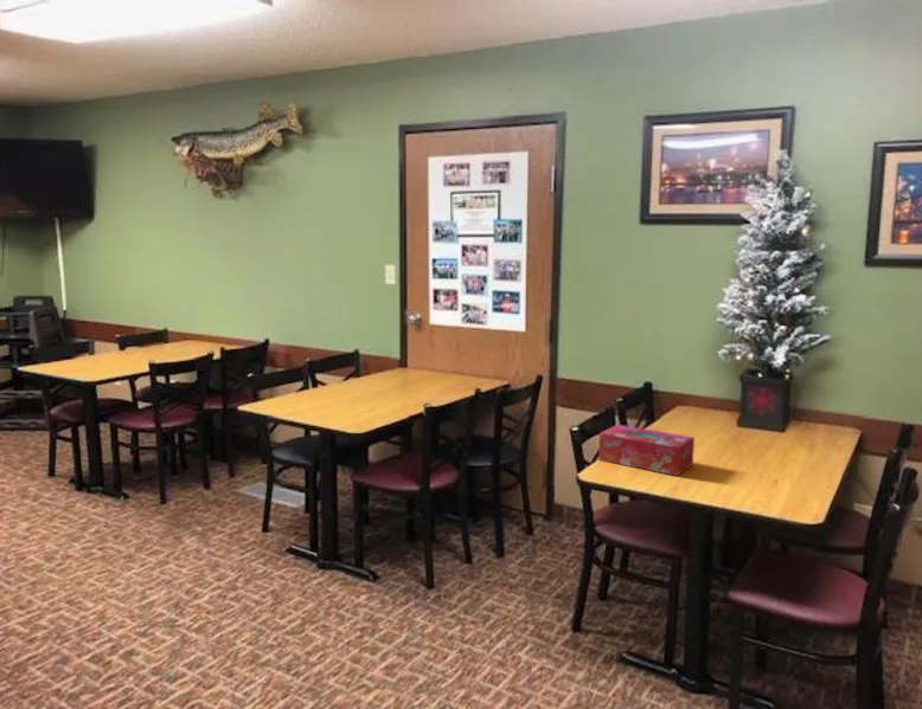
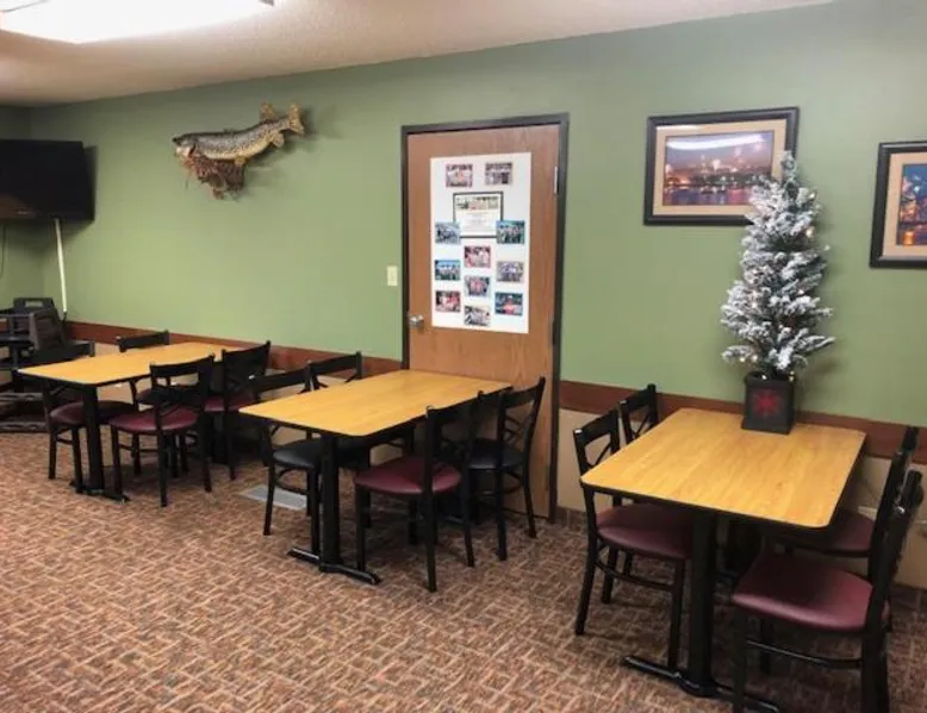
- tissue box [597,424,696,477]
